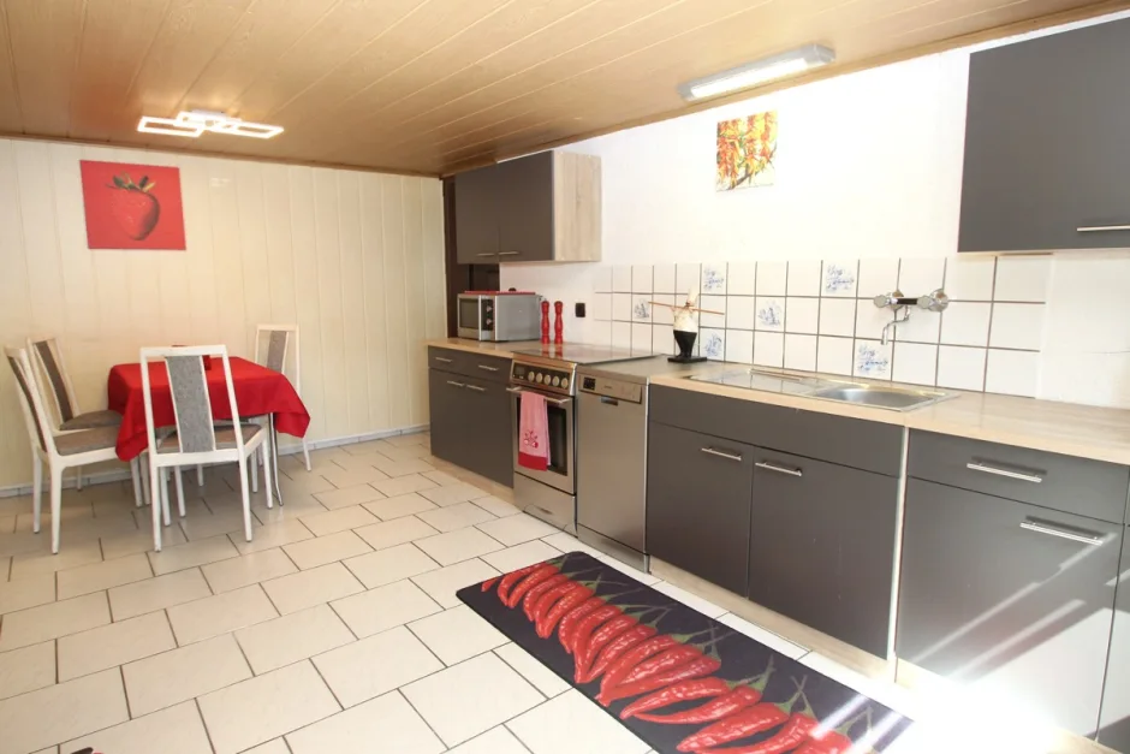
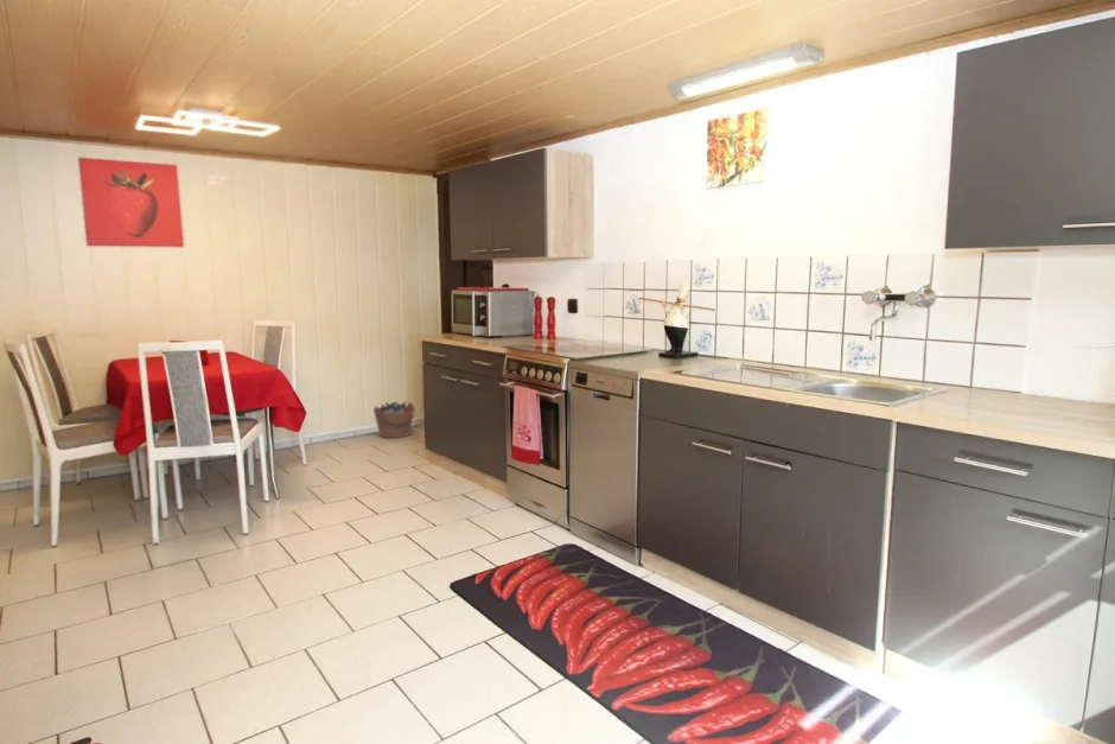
+ bucket [372,400,416,439]
